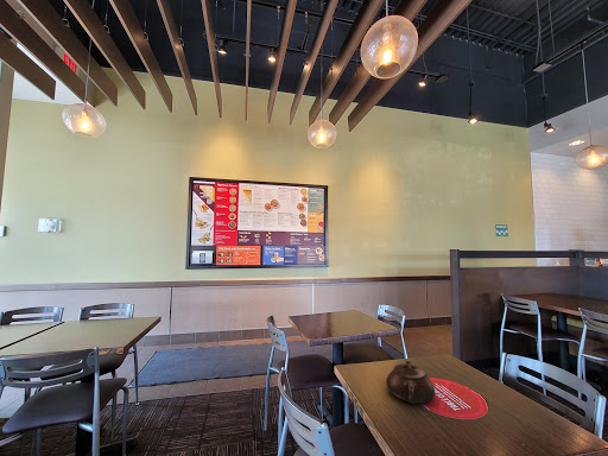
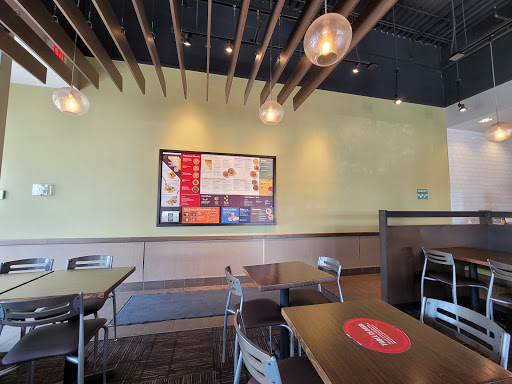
- teapot [385,360,436,405]
